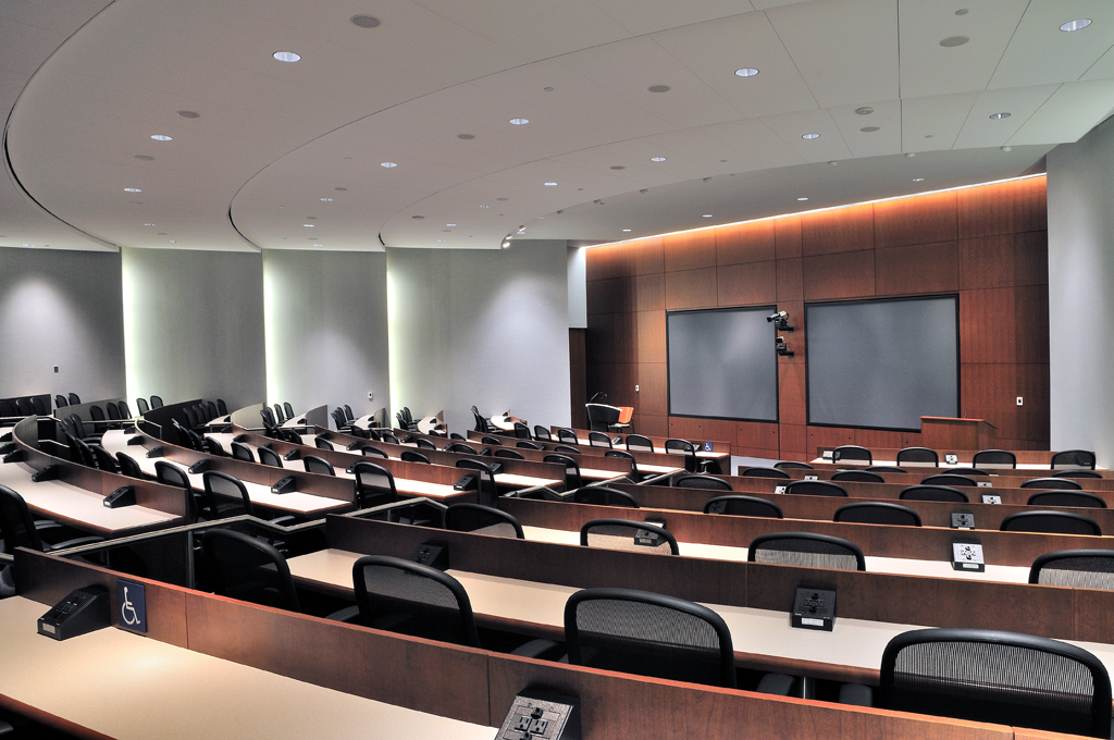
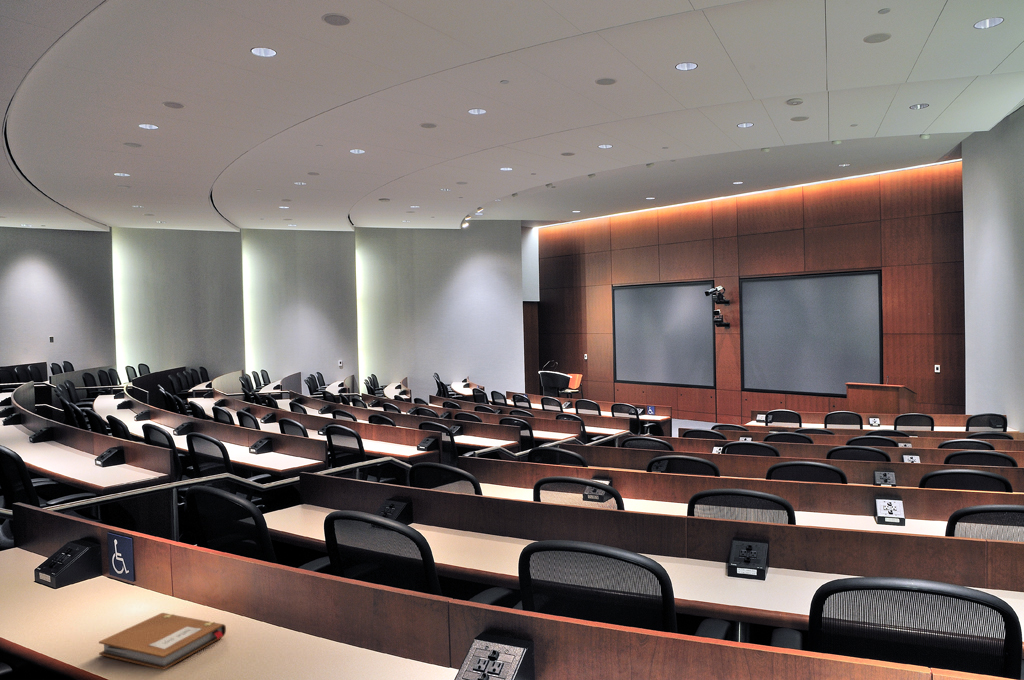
+ notebook [98,612,227,671]
